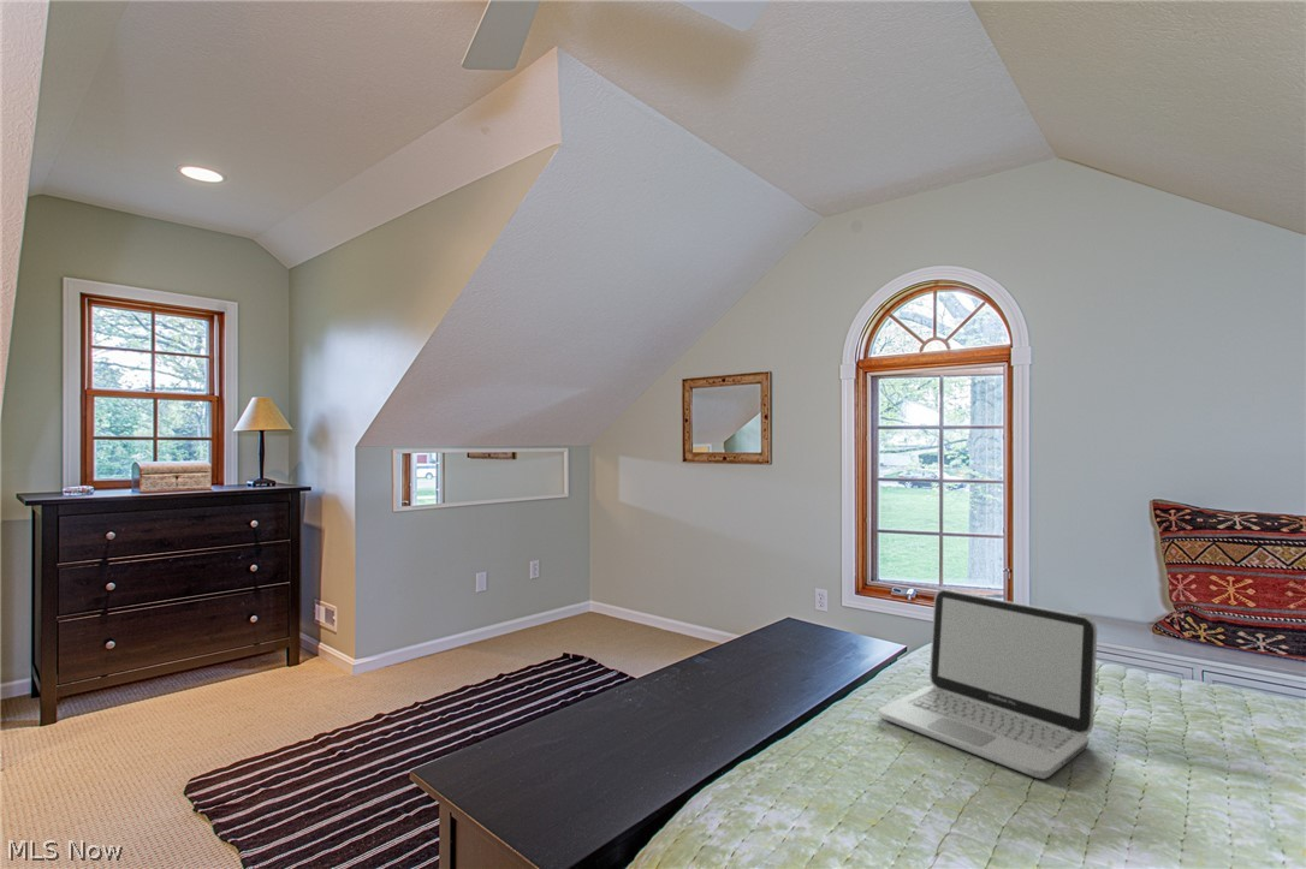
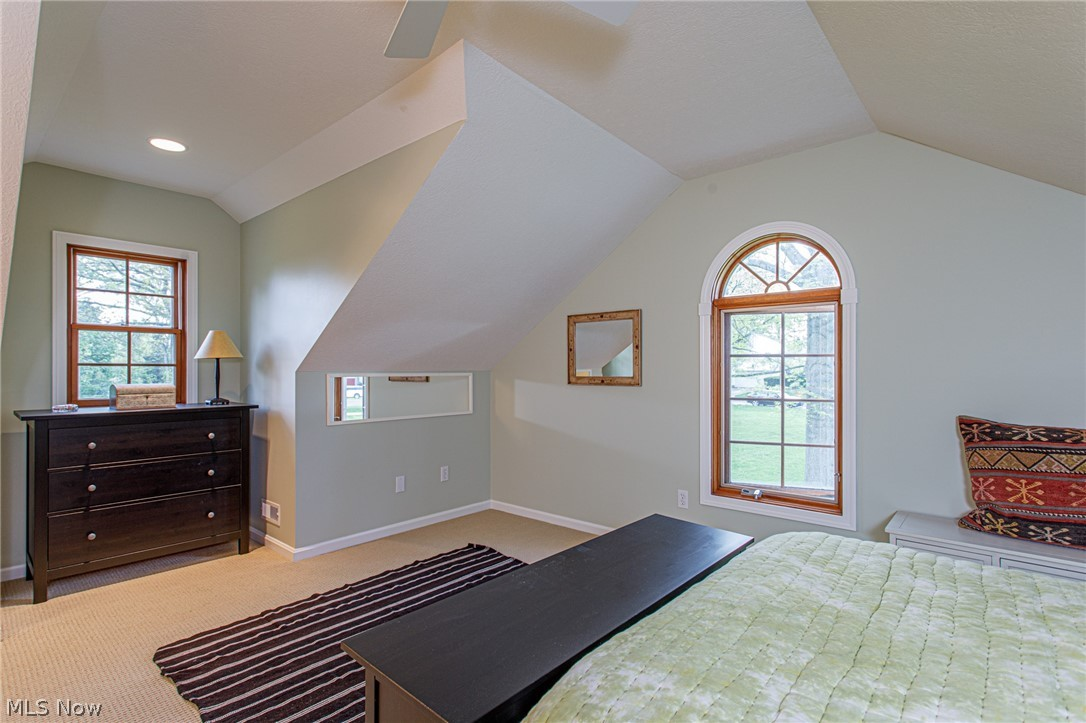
- laptop [878,588,1098,780]
